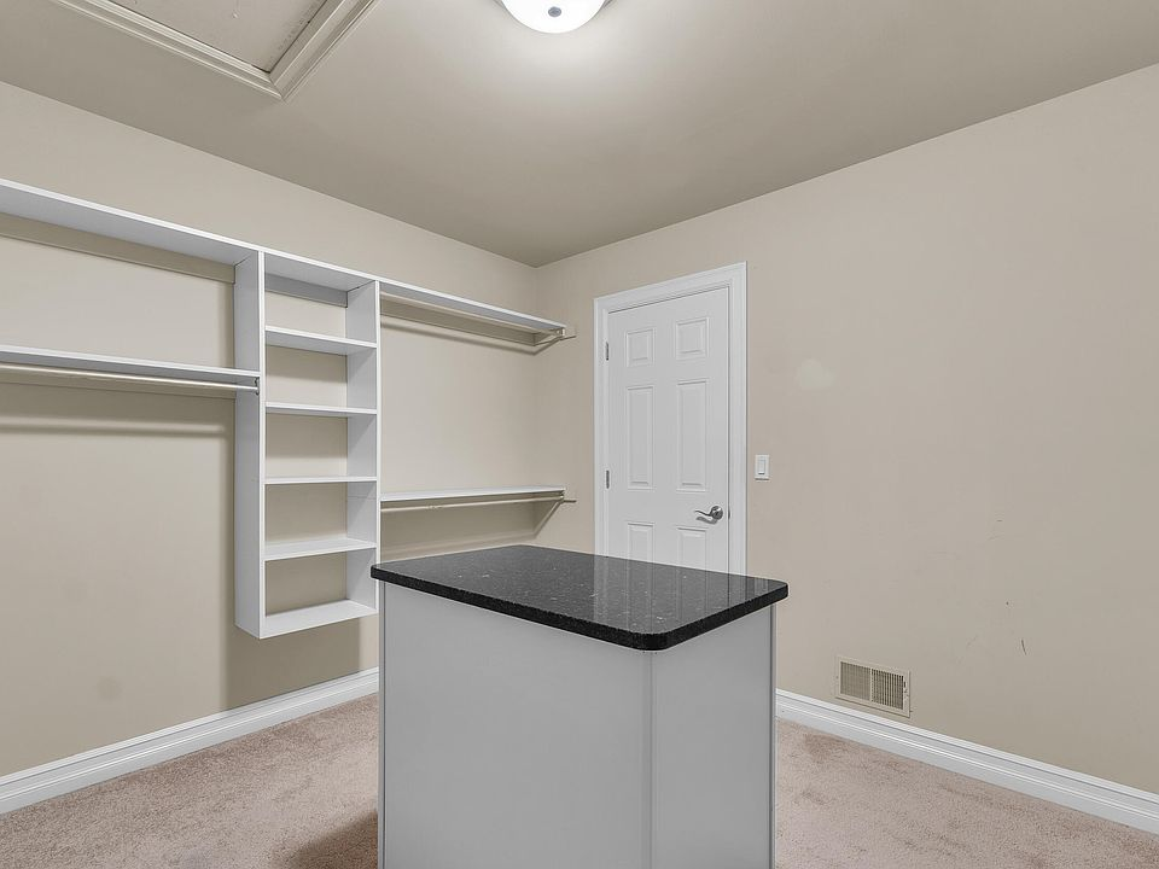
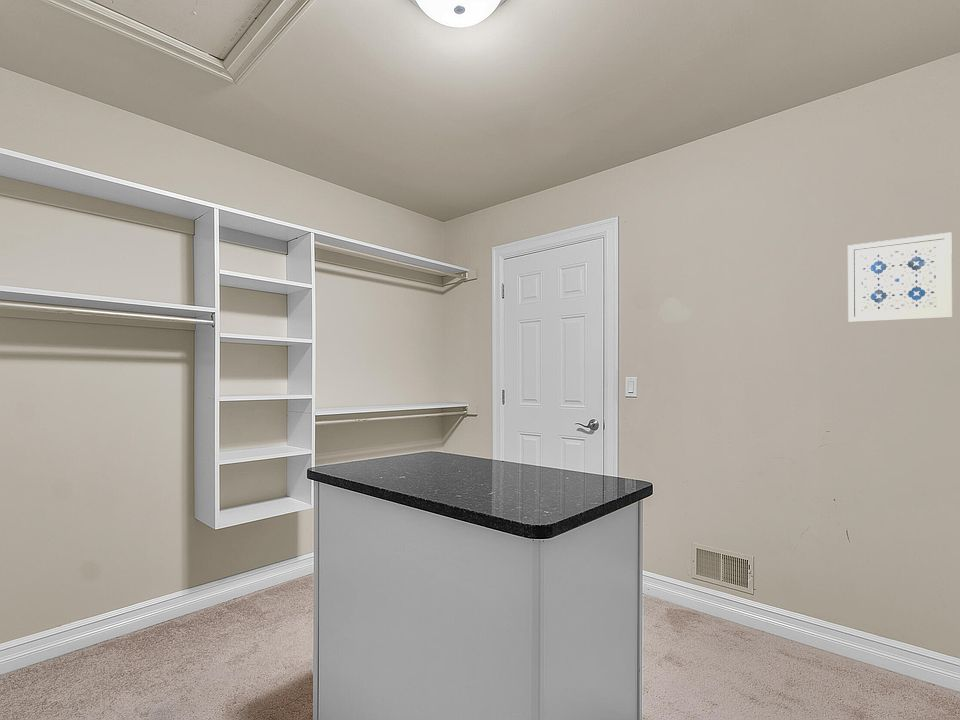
+ wall art [847,231,953,323]
